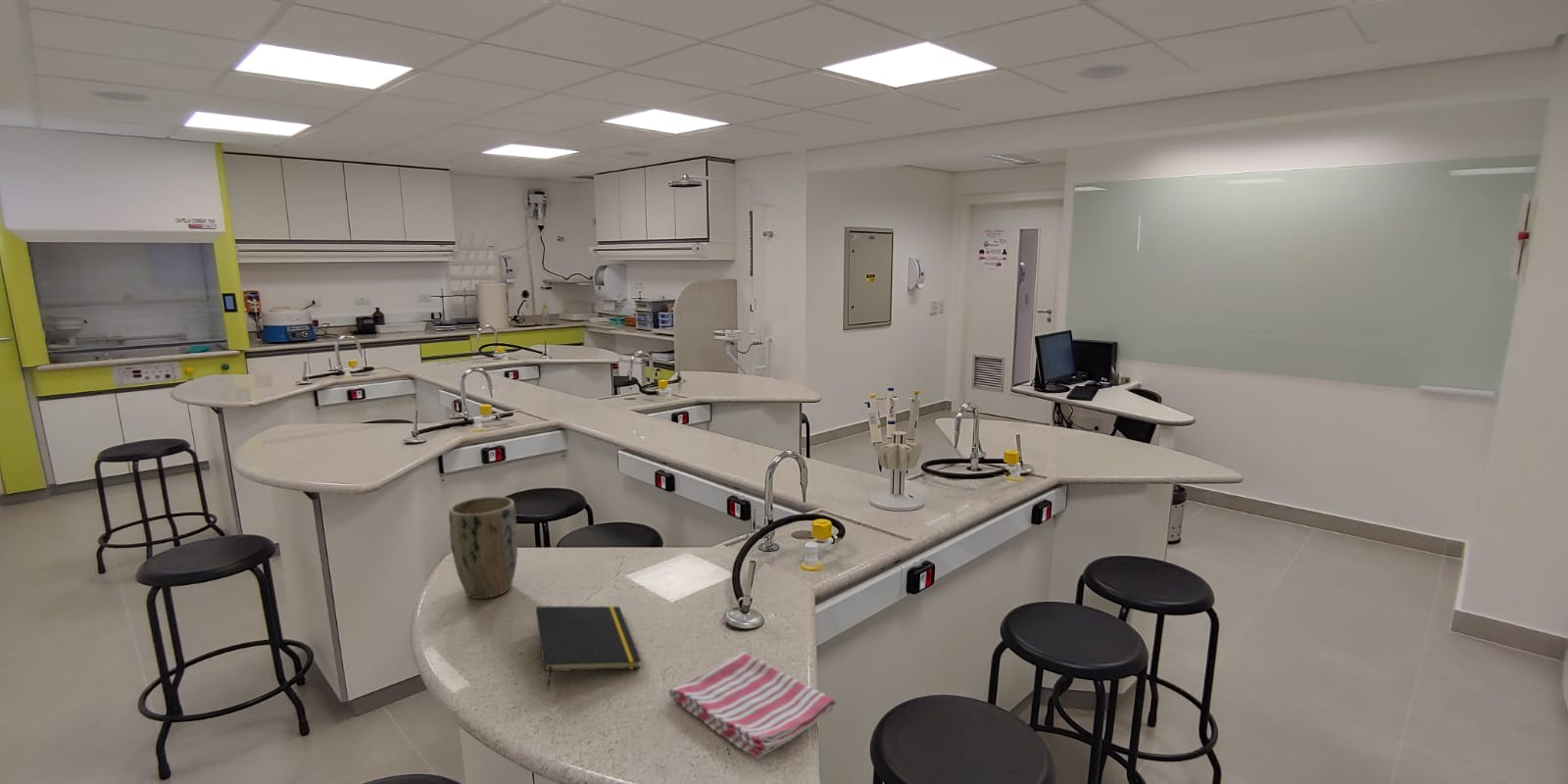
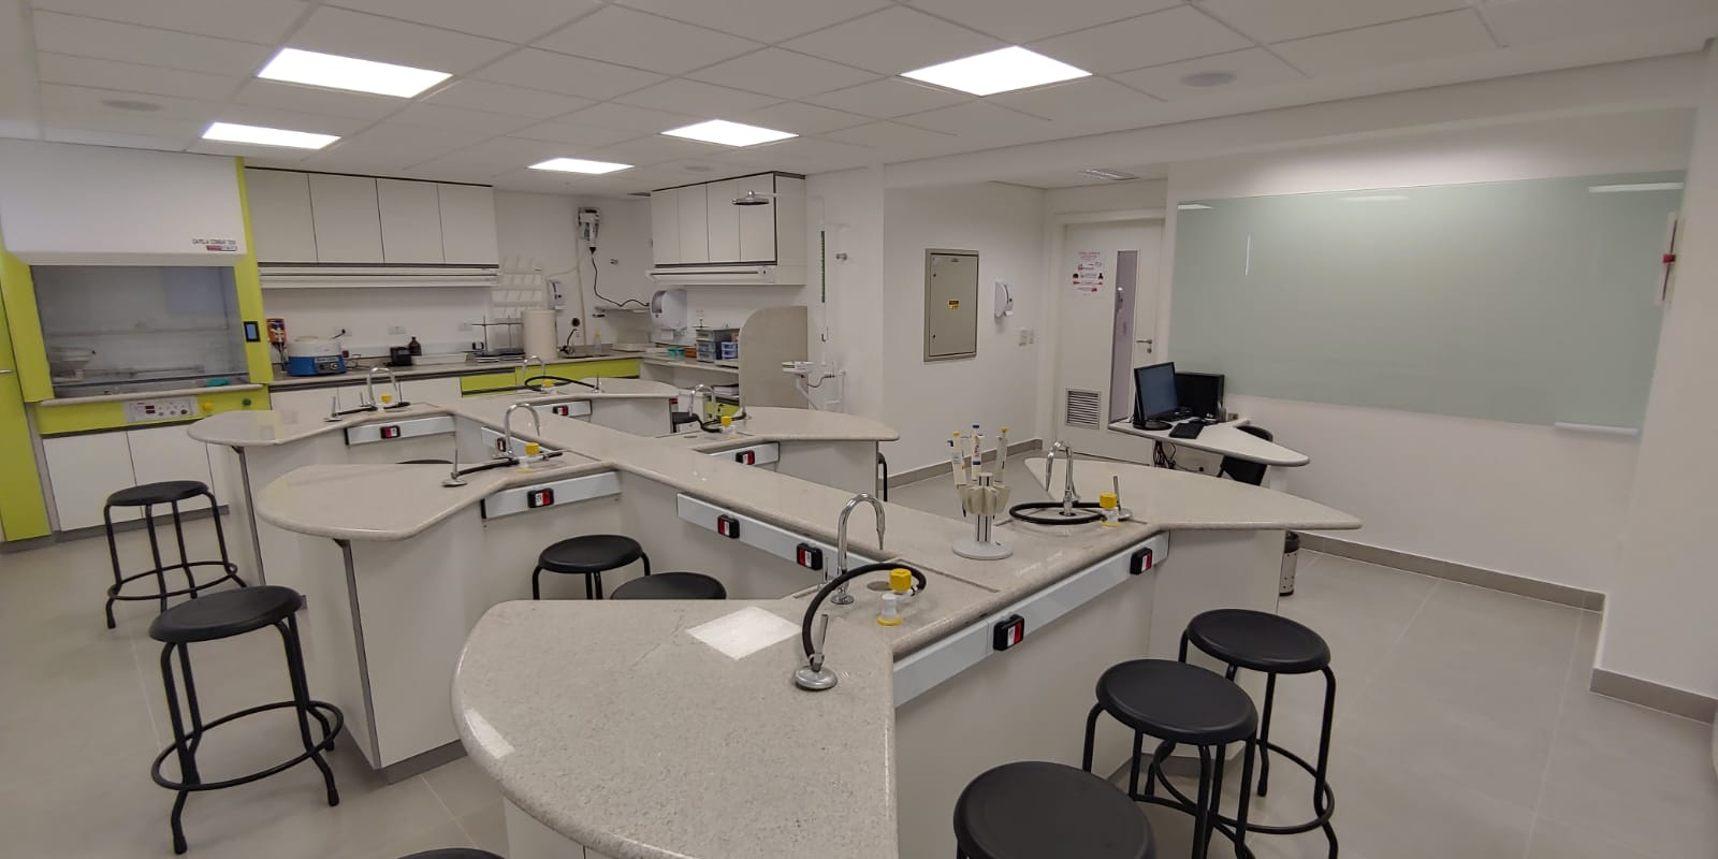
- dish towel [667,650,837,760]
- notepad [535,606,642,692]
- plant pot [448,496,518,600]
